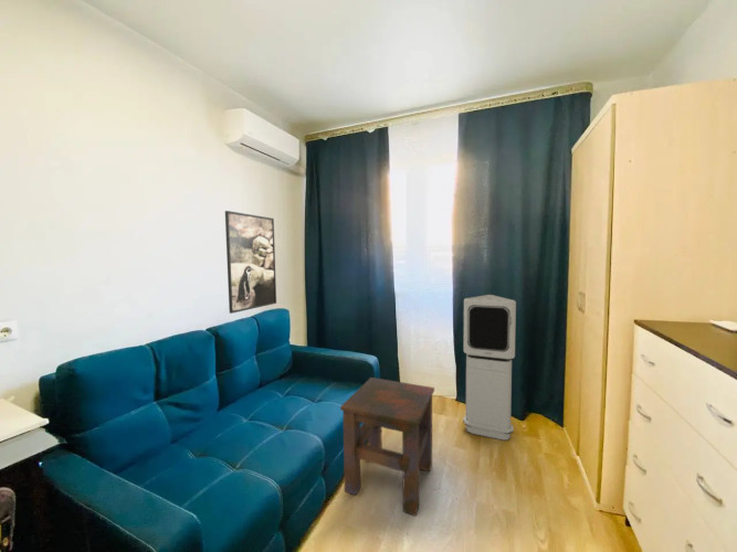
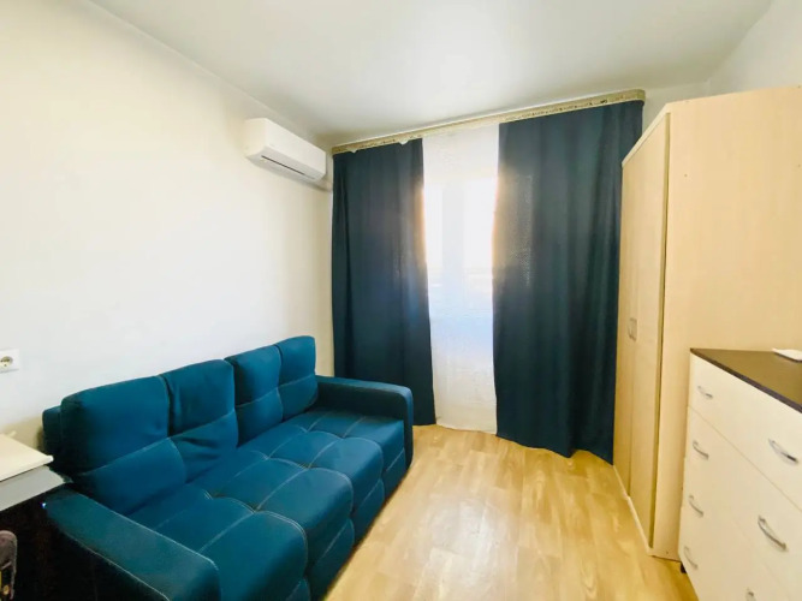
- air purifier [462,294,517,442]
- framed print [224,210,277,315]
- side table [339,376,435,517]
